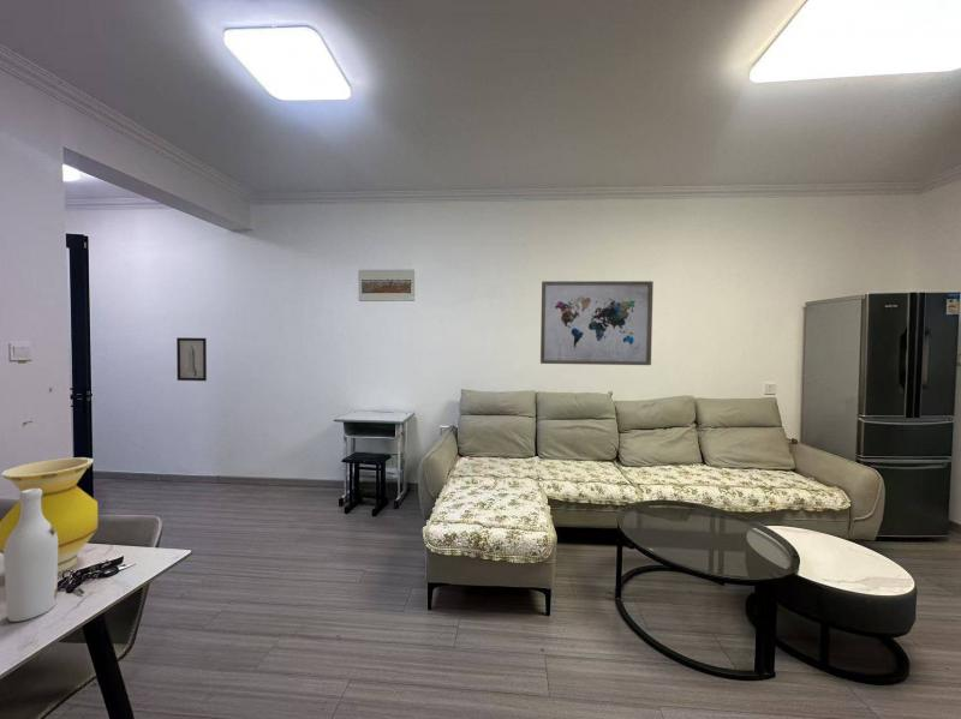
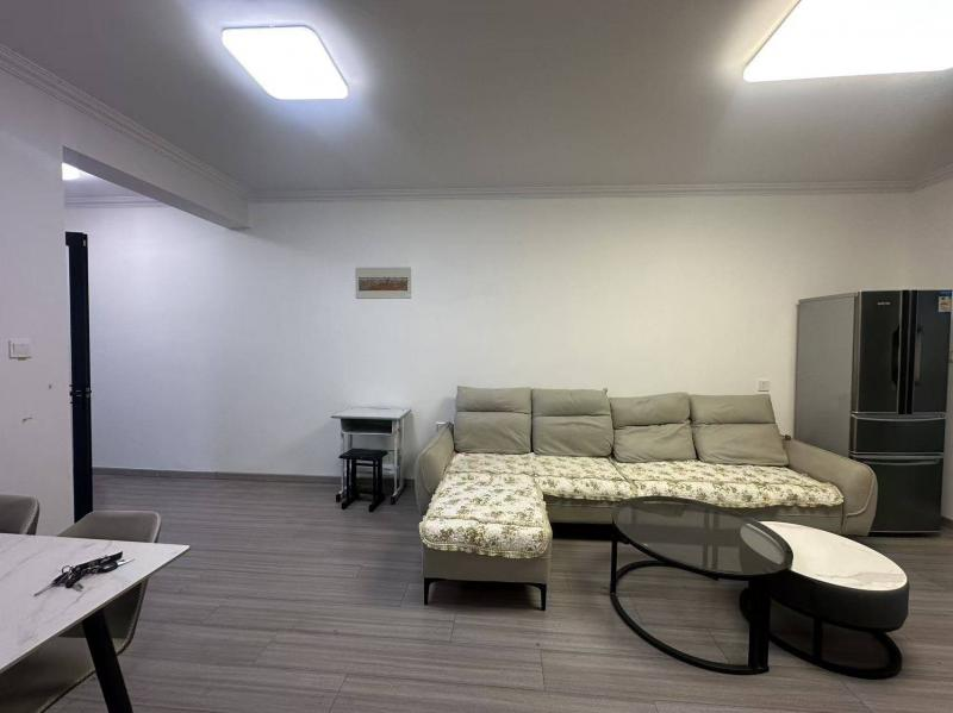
- wall art [175,336,208,382]
- vase [0,456,99,574]
- wall art [539,280,655,366]
- wine bottle [2,489,59,623]
